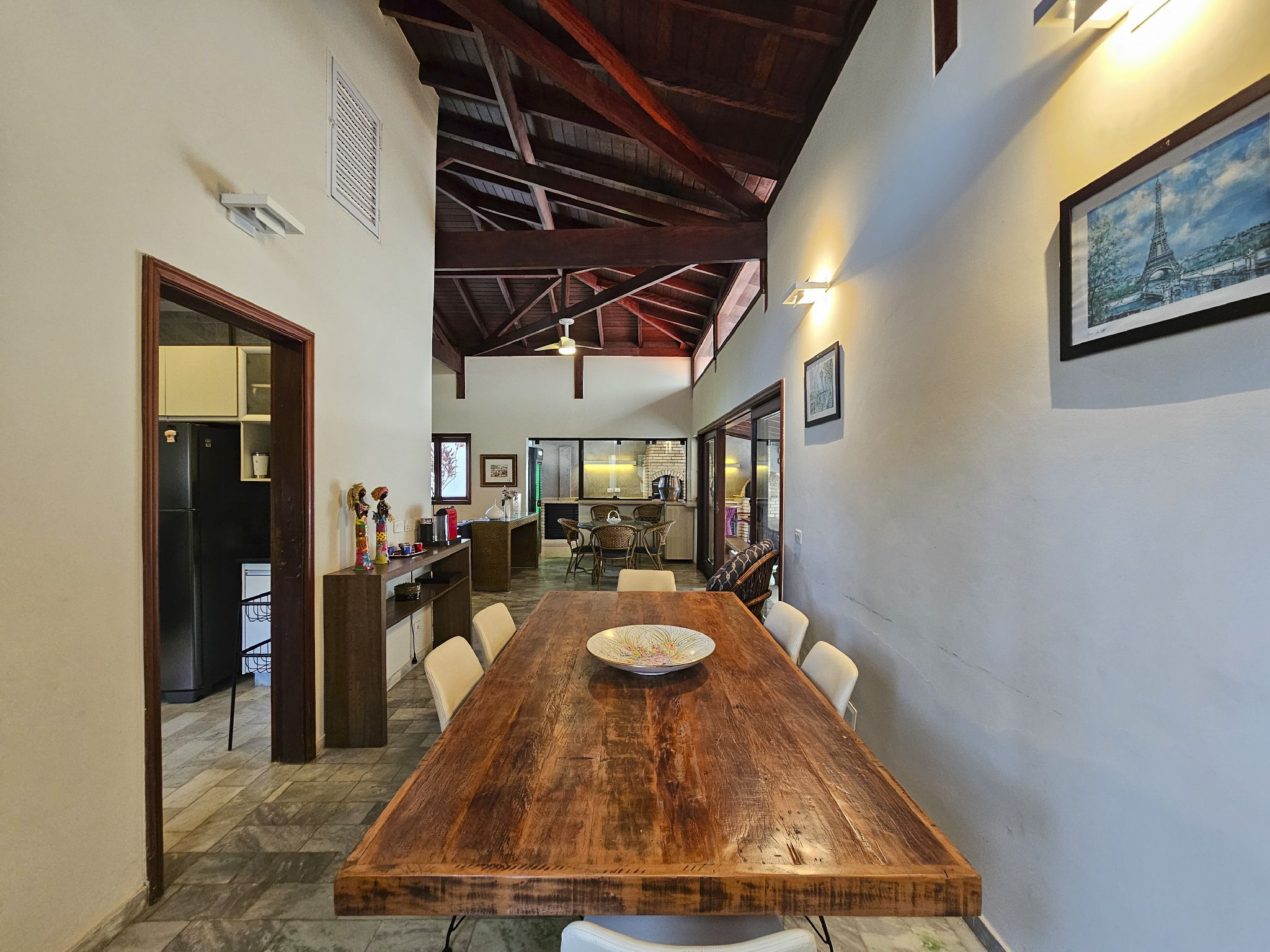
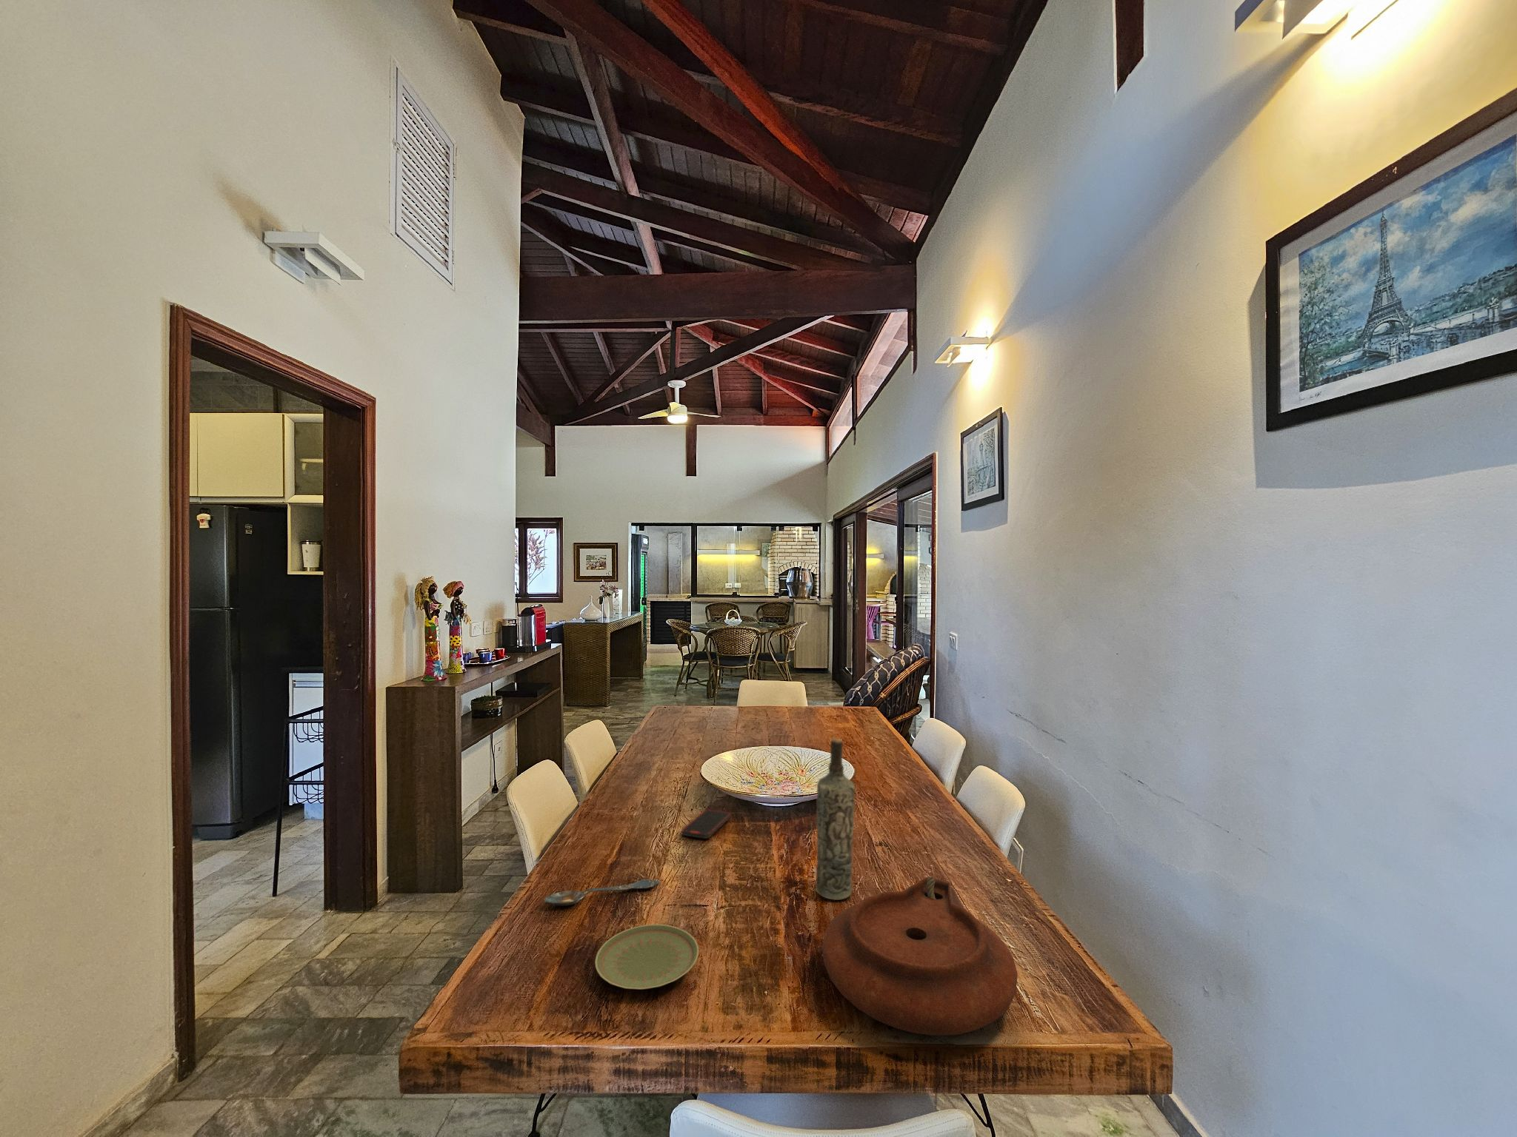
+ smartphone [681,809,732,840]
+ plate [822,875,1019,1037]
+ bottle [815,737,855,901]
+ spoon [542,879,661,906]
+ plate [594,924,699,990]
